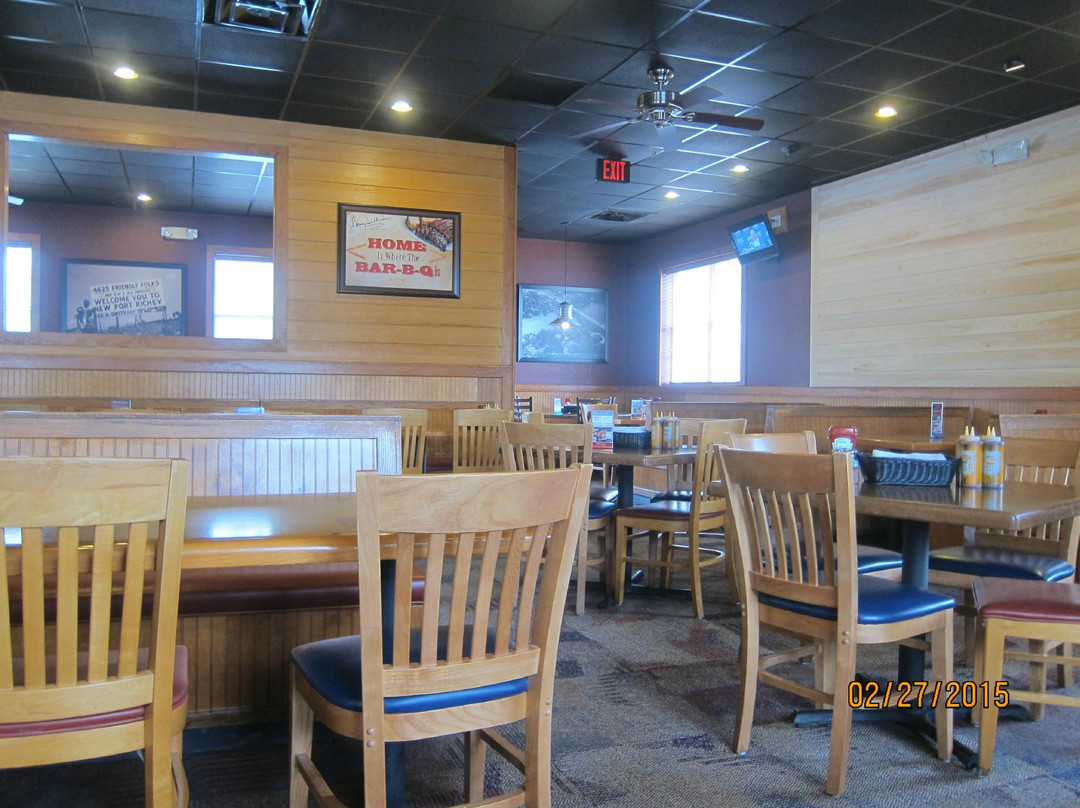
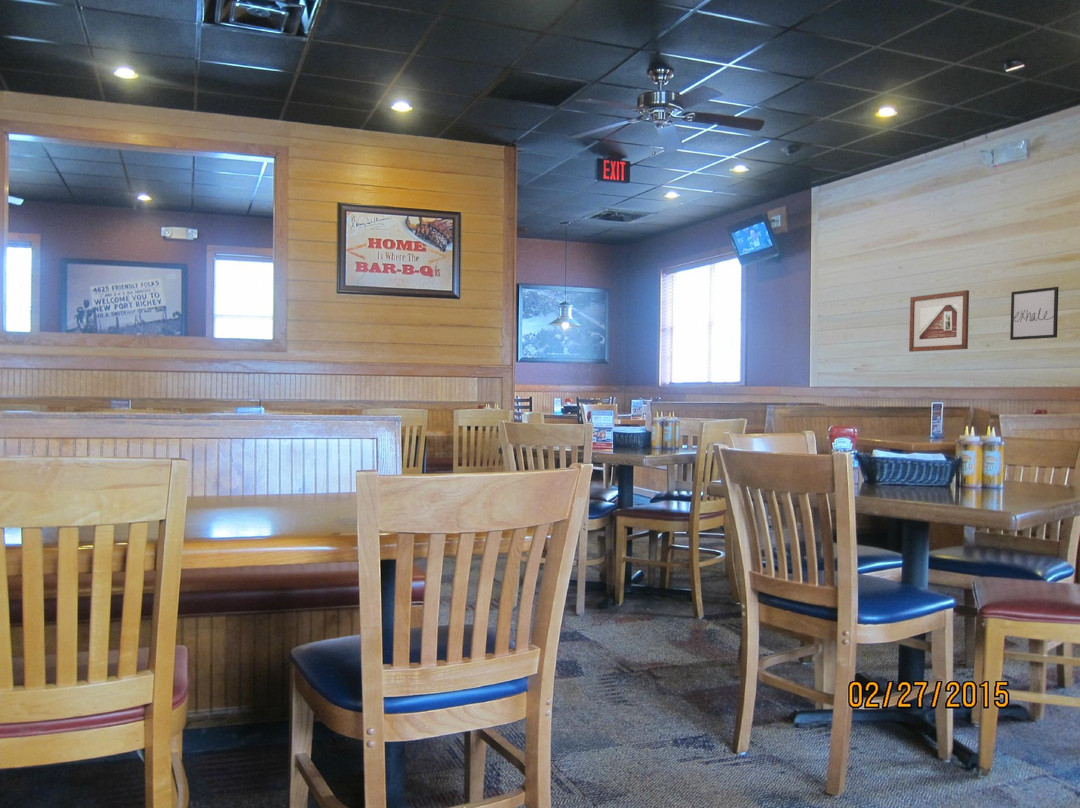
+ wall art [1009,286,1059,341]
+ picture frame [908,289,970,353]
